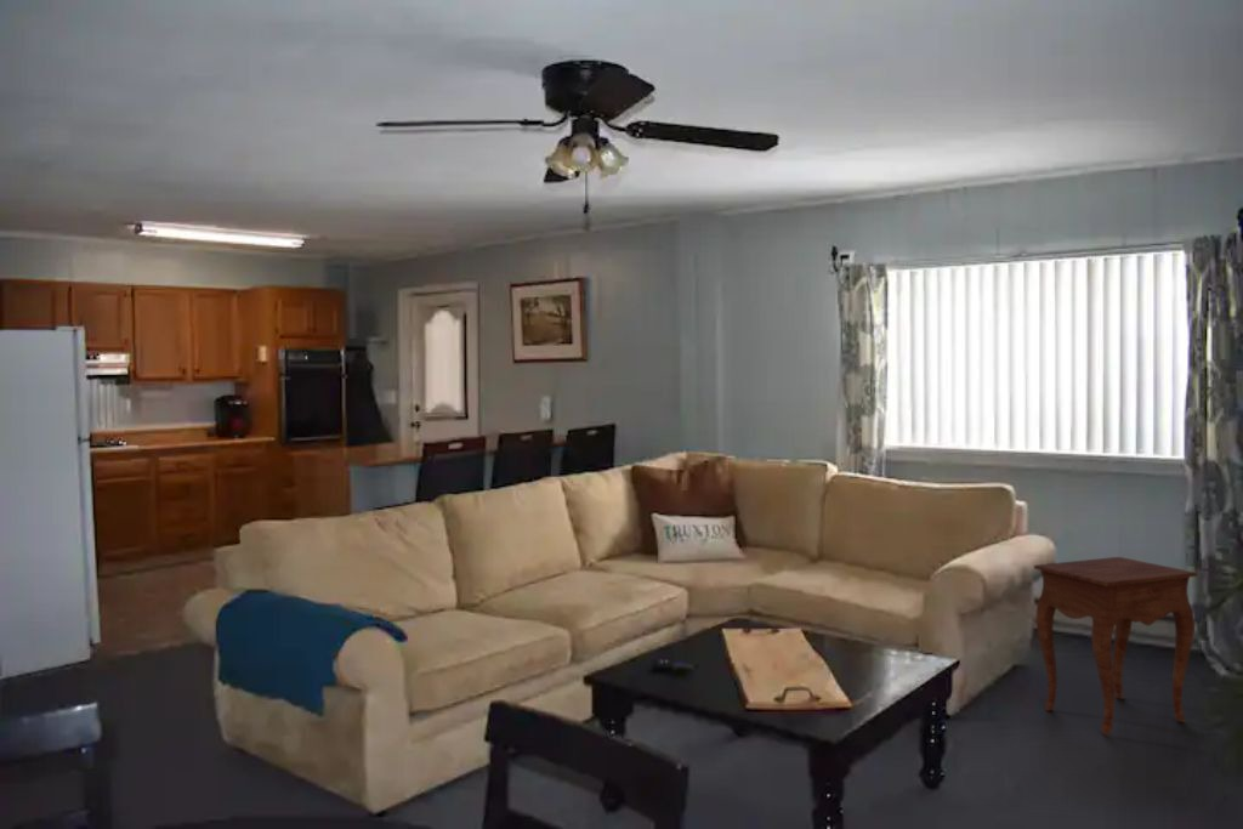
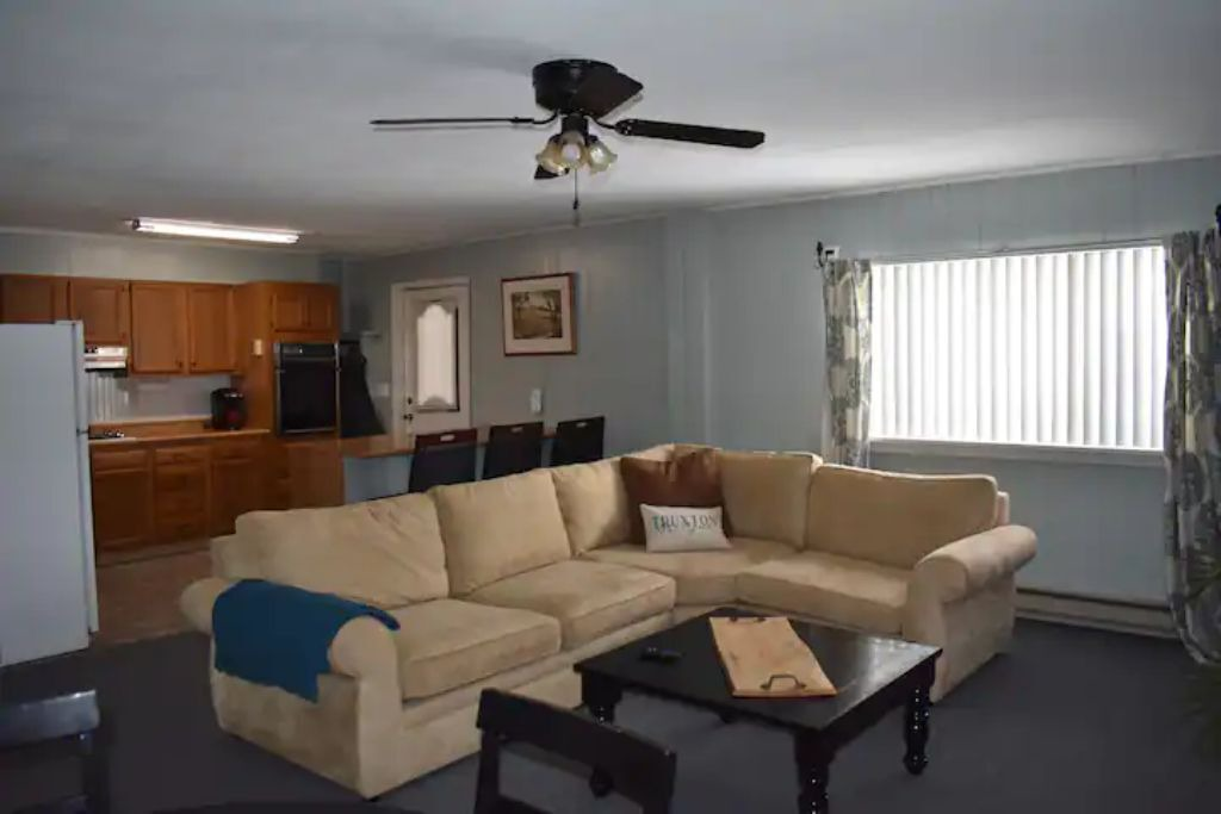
- side table [1033,556,1198,737]
